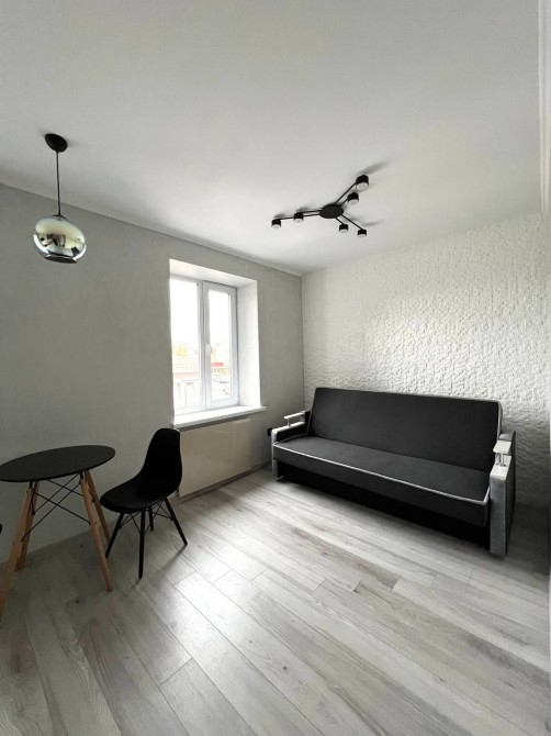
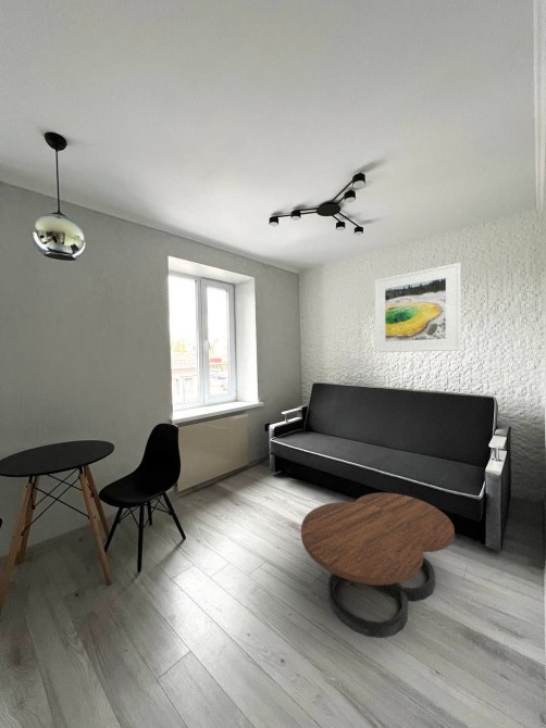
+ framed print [374,262,461,353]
+ coffee table [300,492,456,639]
